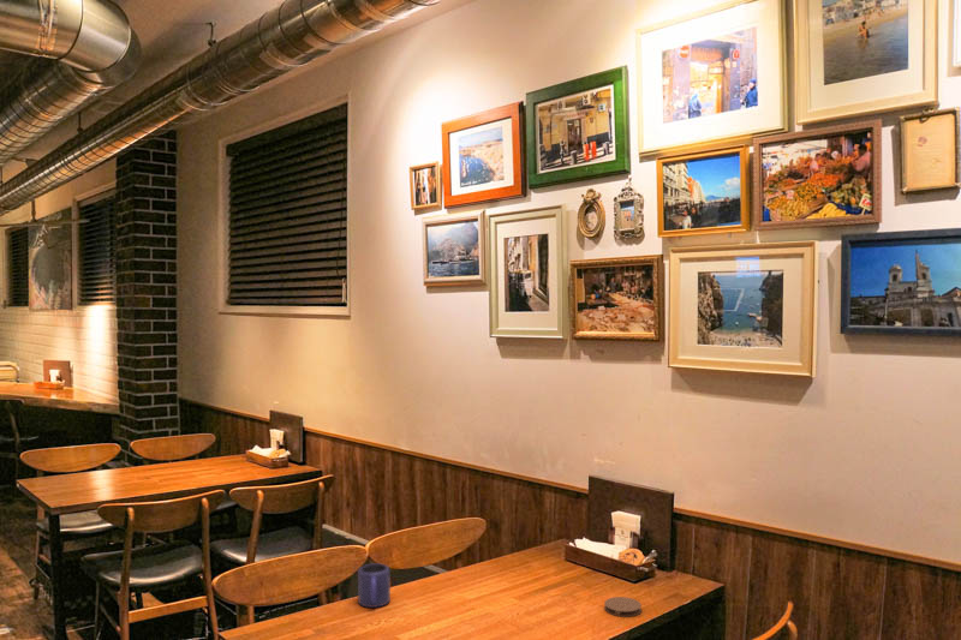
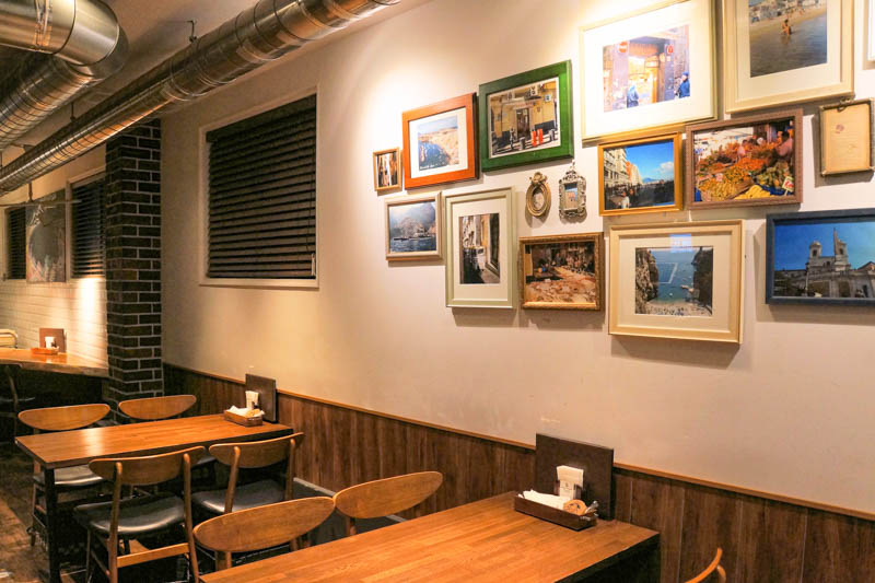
- mug [357,562,392,609]
- coaster [603,596,643,617]
